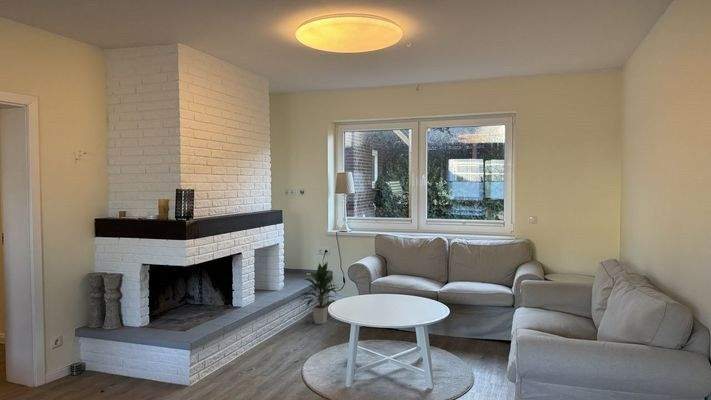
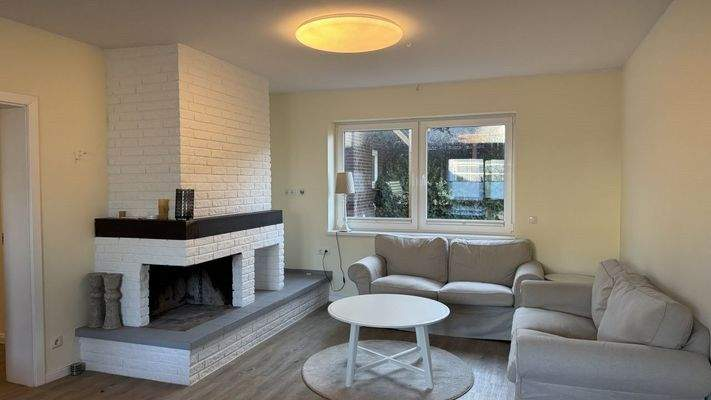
- indoor plant [299,260,340,325]
